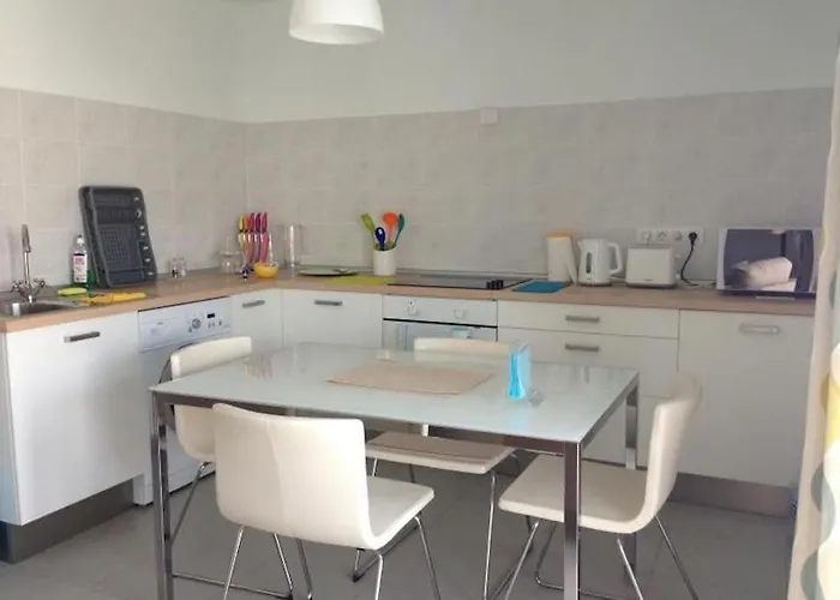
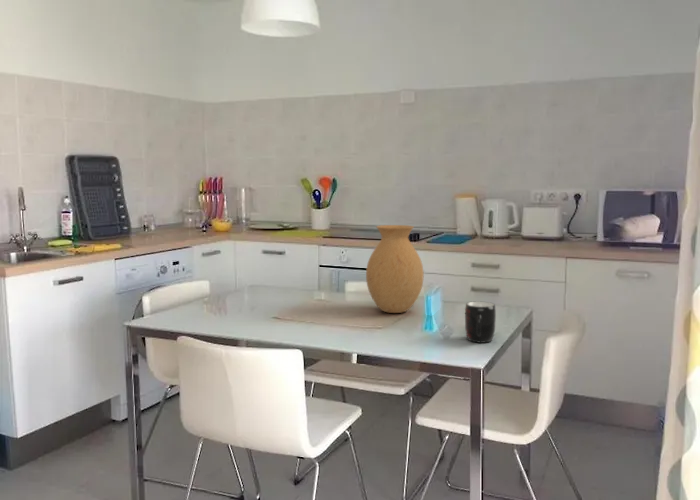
+ mug [464,300,497,344]
+ vase [365,224,425,314]
